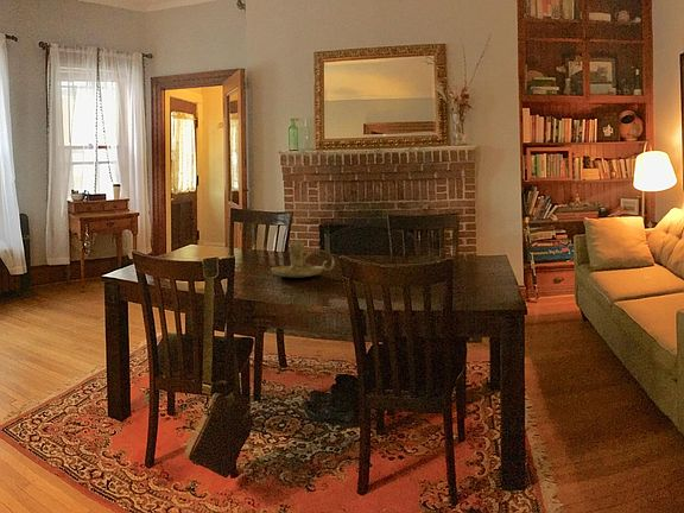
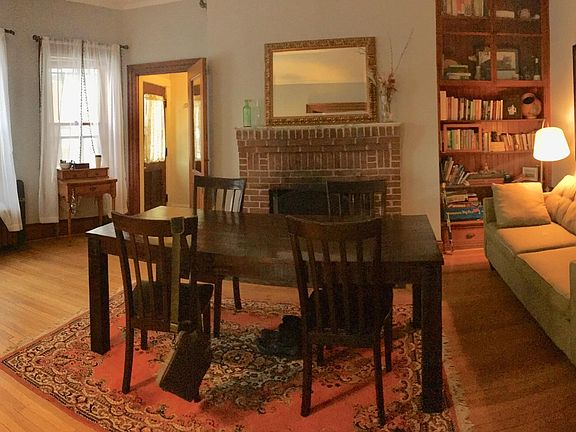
- candle holder [271,241,336,279]
